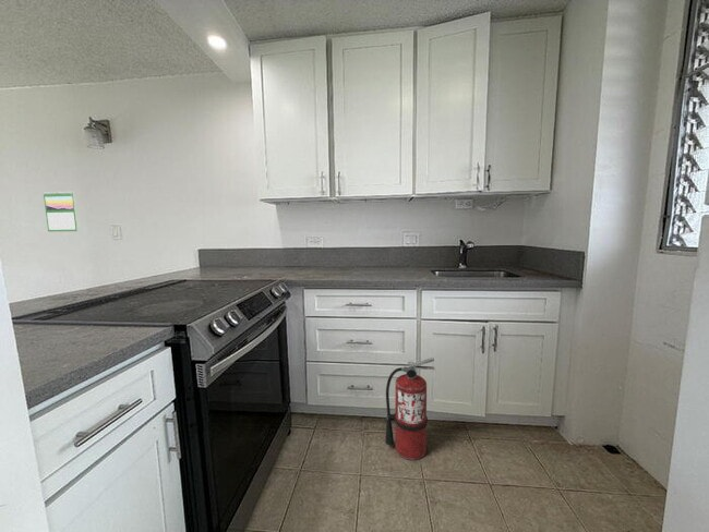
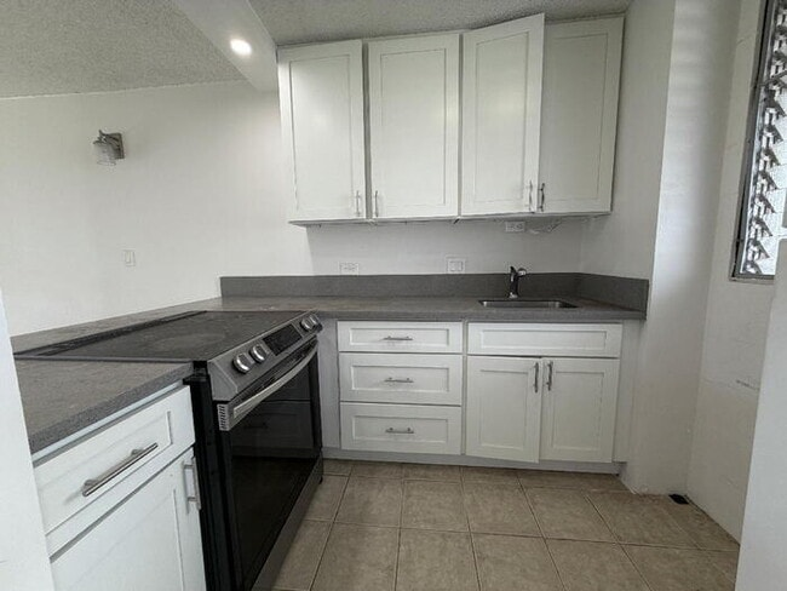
- fire extinguisher [384,356,436,461]
- calendar [43,191,80,232]
